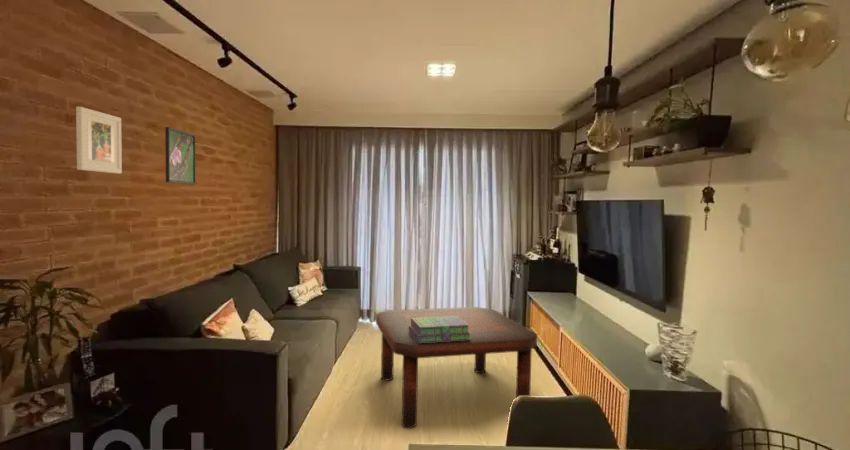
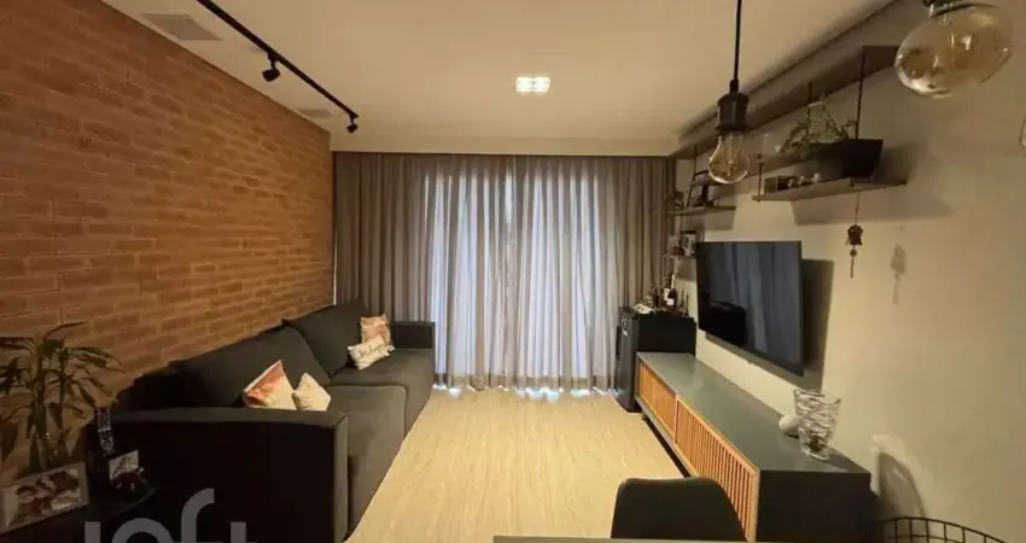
- coffee table [375,306,538,429]
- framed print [164,126,197,185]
- stack of books [409,316,471,343]
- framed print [75,106,123,175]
